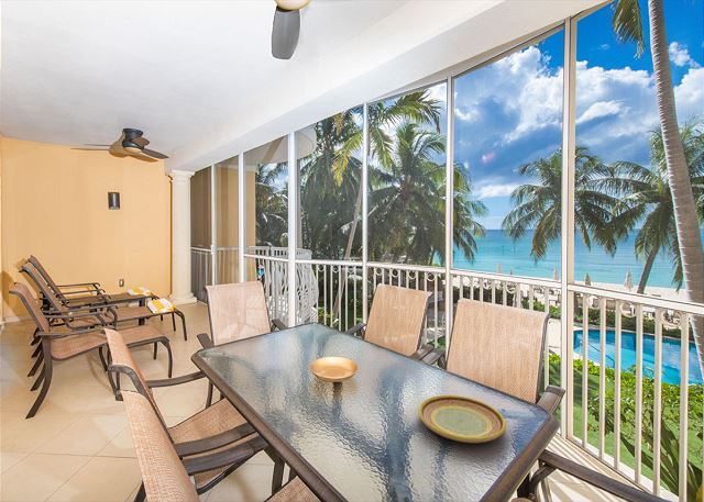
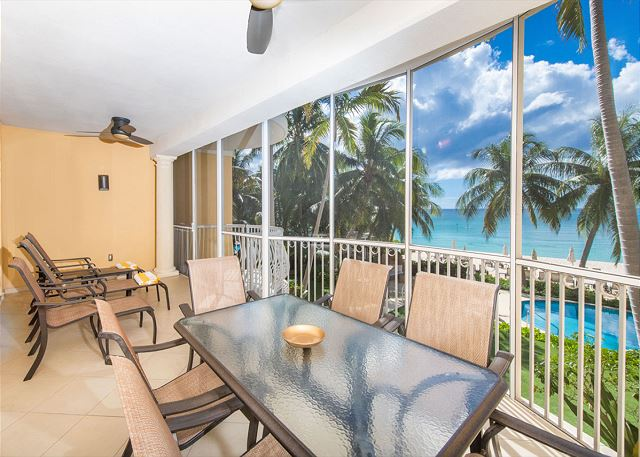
- plate [418,394,507,444]
